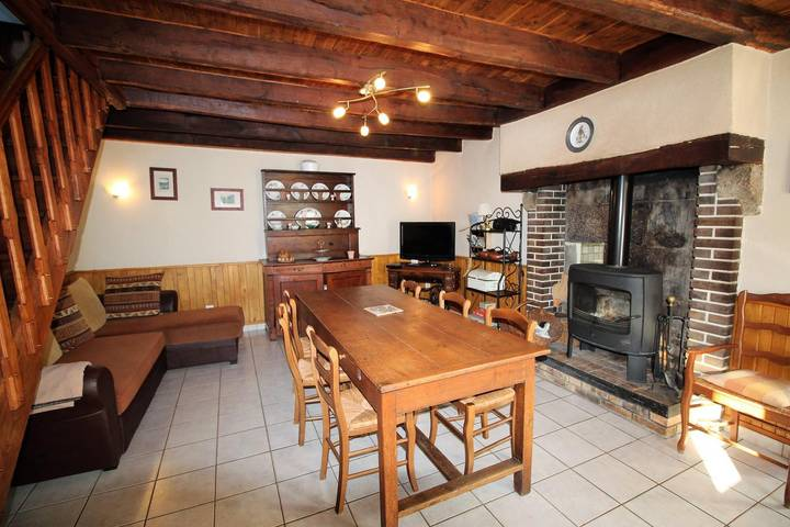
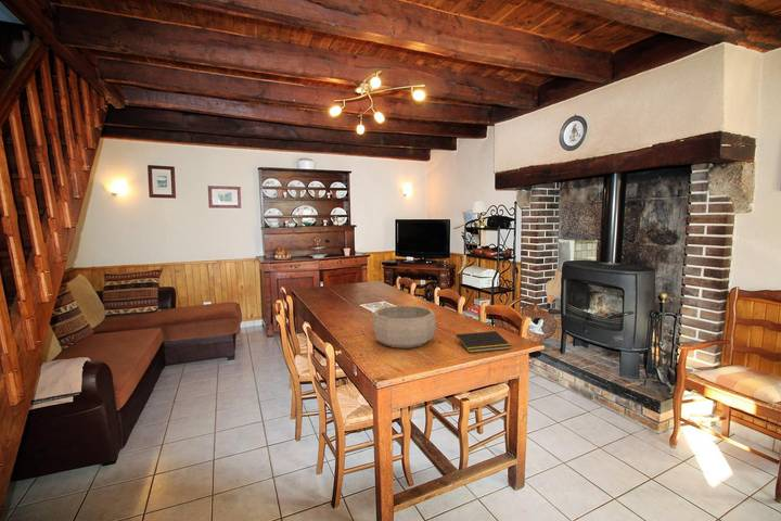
+ notepad [454,330,512,354]
+ decorative bowl [372,304,437,350]
